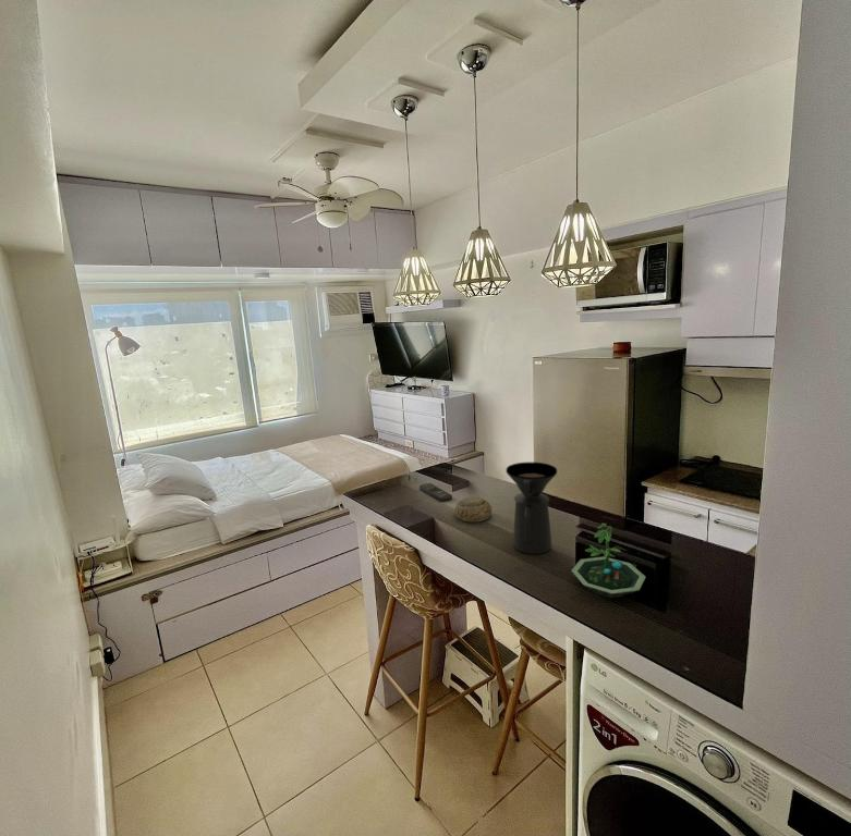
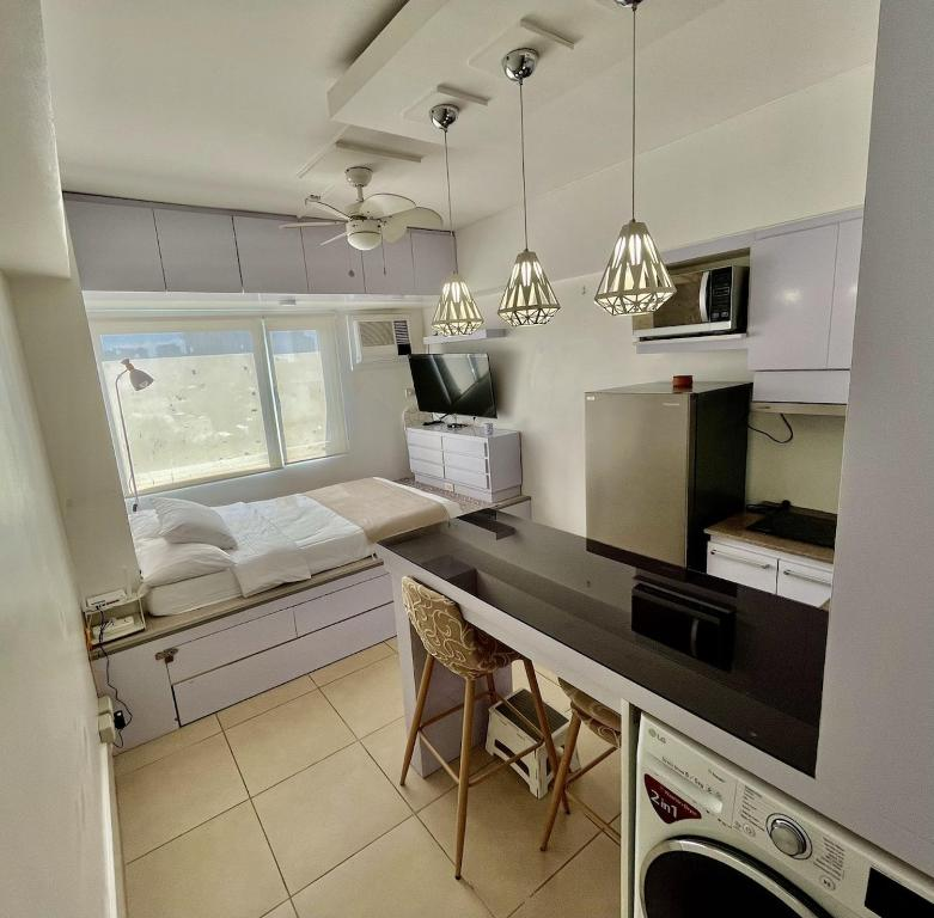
- terrarium [571,522,646,599]
- bowl [453,495,493,524]
- coffee maker [504,462,558,555]
- remote control [418,482,453,503]
